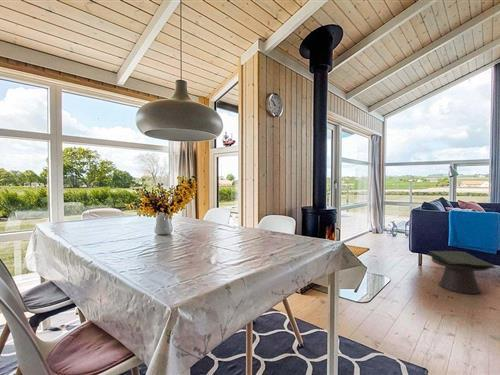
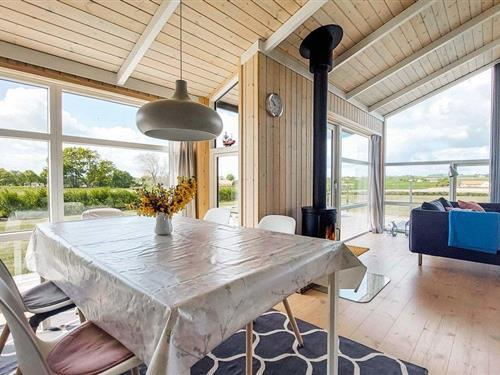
- side table [426,250,498,295]
